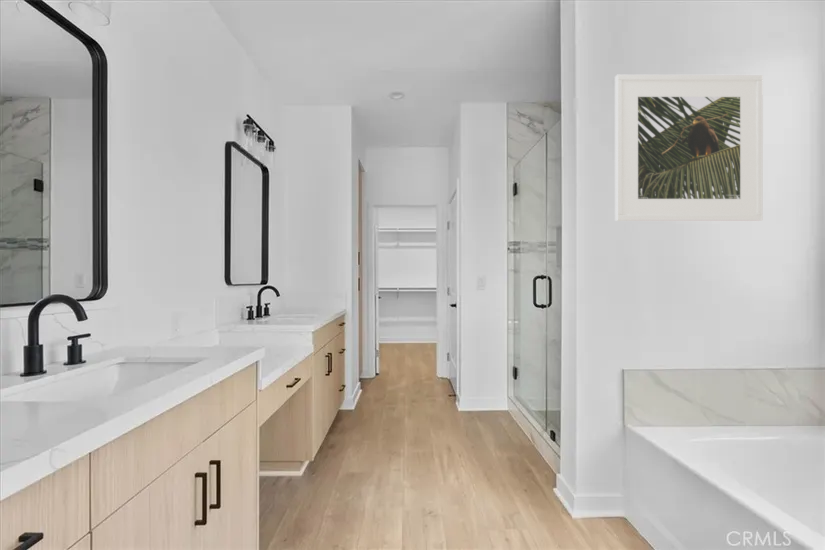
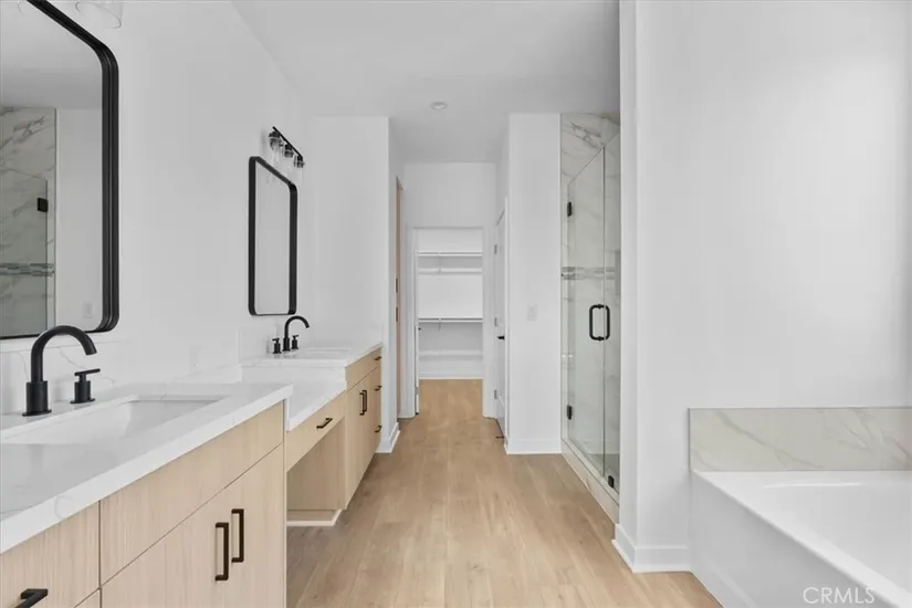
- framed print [614,74,764,222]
